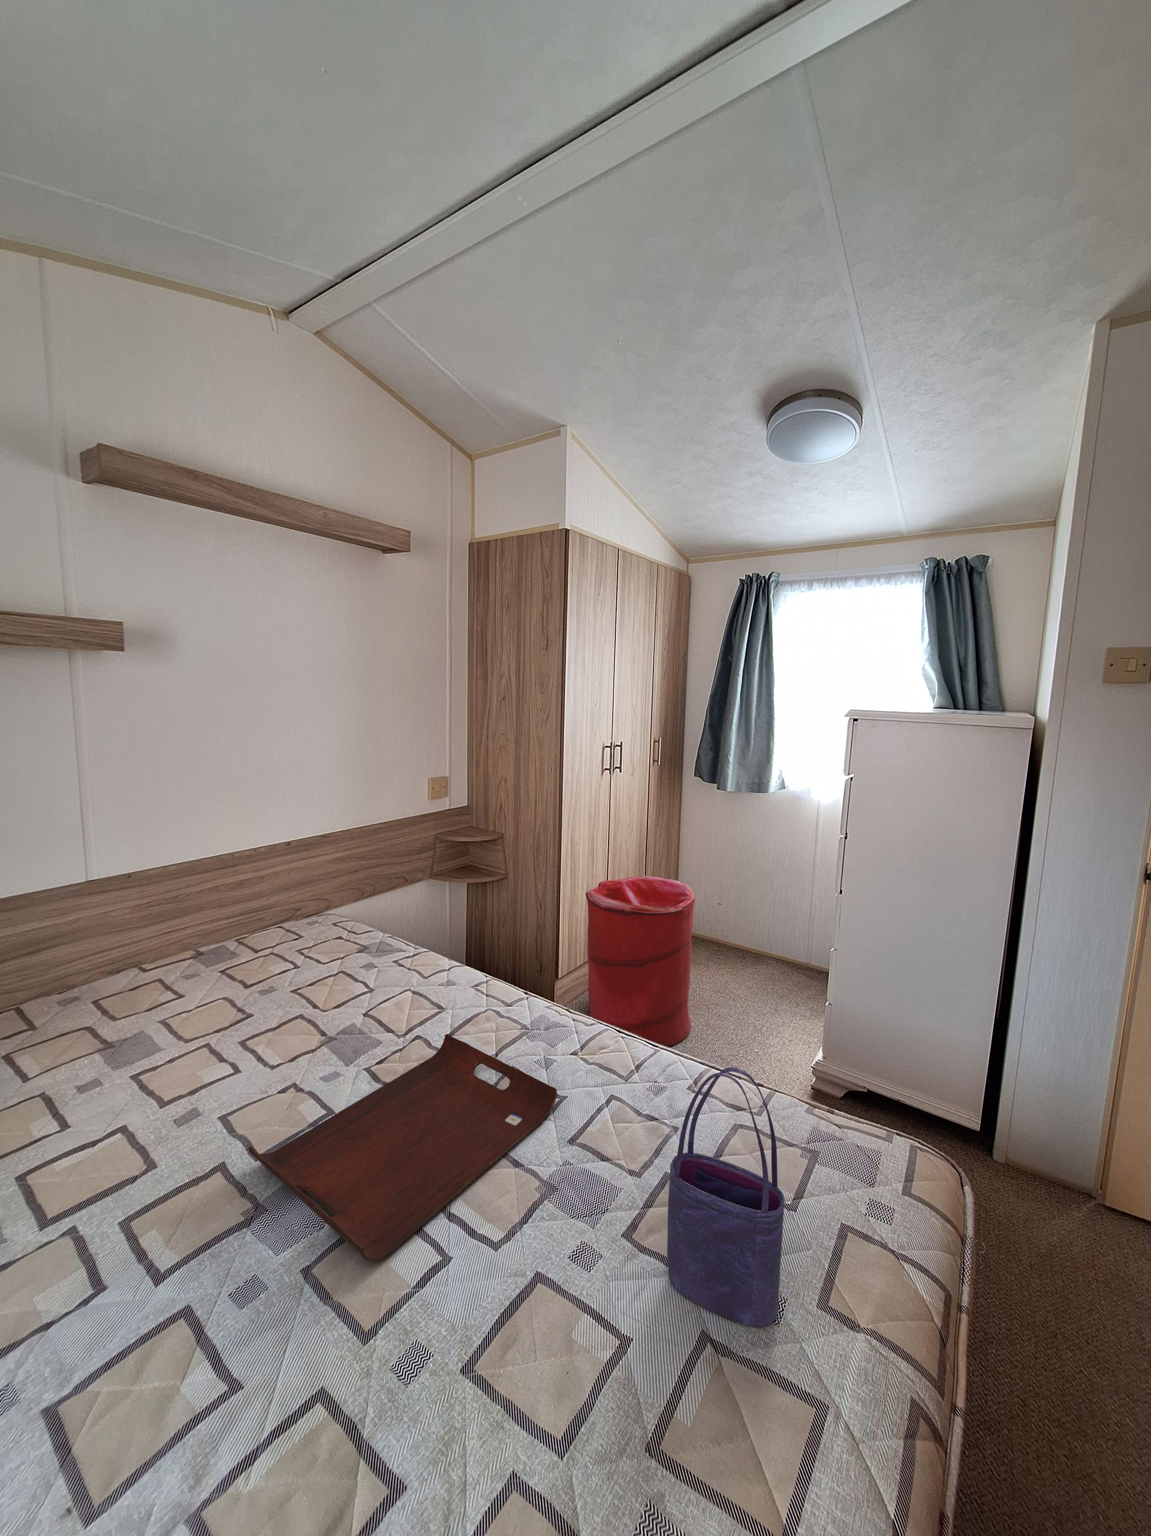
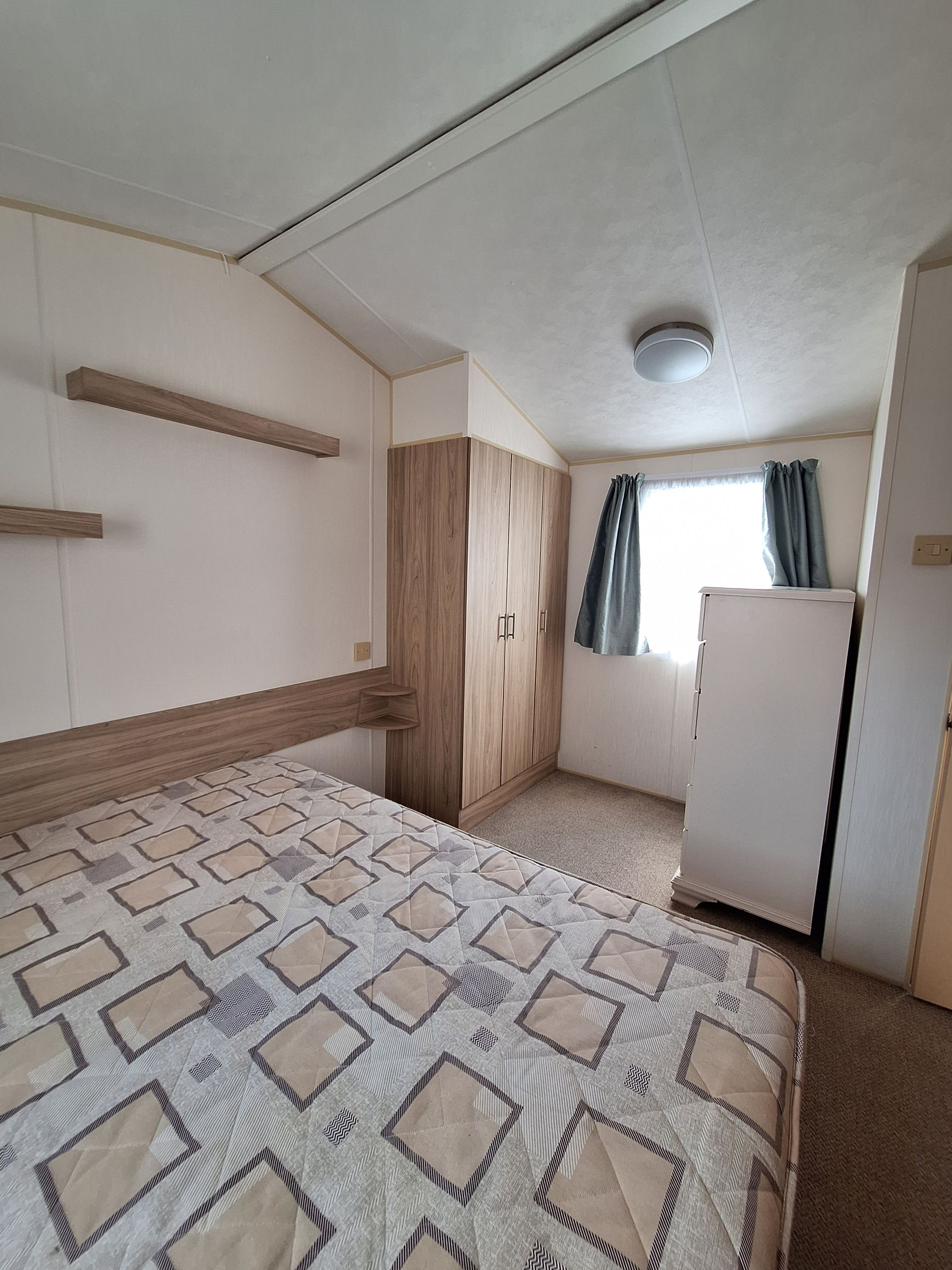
- laundry hamper [585,876,695,1047]
- tote bag [666,1067,786,1327]
- serving tray [248,1033,557,1263]
